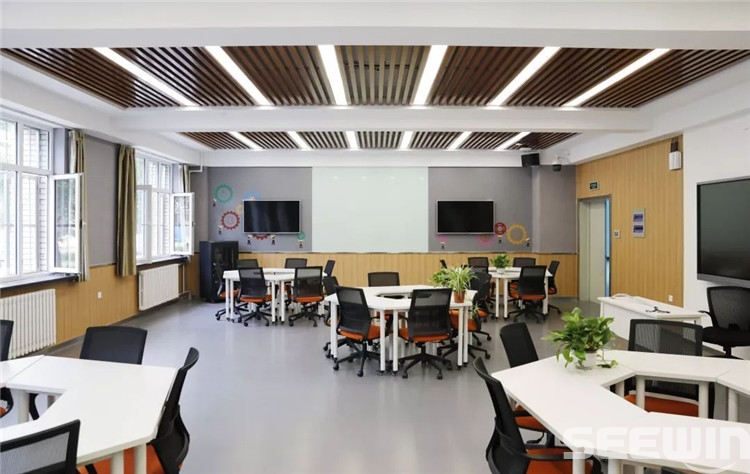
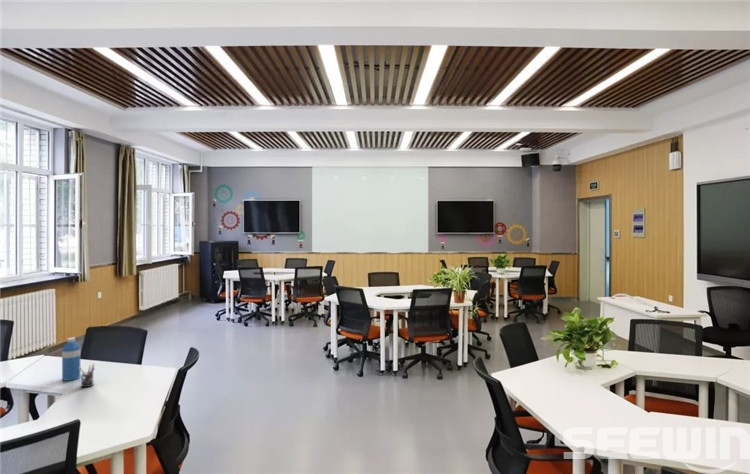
+ water bottle [61,337,81,382]
+ pen holder [79,363,96,388]
